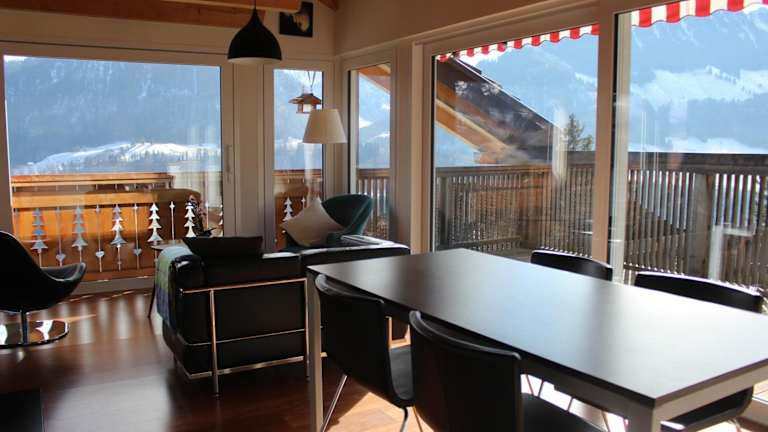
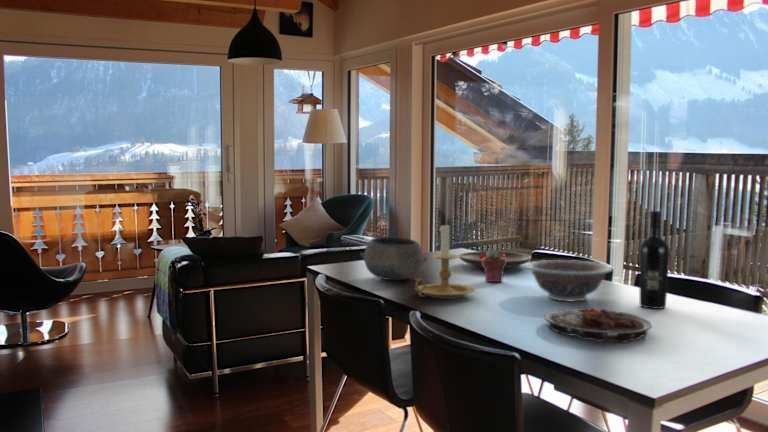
+ potted succulent [482,248,506,283]
+ plate [458,250,532,269]
+ candle holder [414,221,476,300]
+ bowl [359,236,428,281]
+ decorative bowl [524,259,614,302]
+ plate [543,307,653,344]
+ wine bottle [639,210,670,310]
